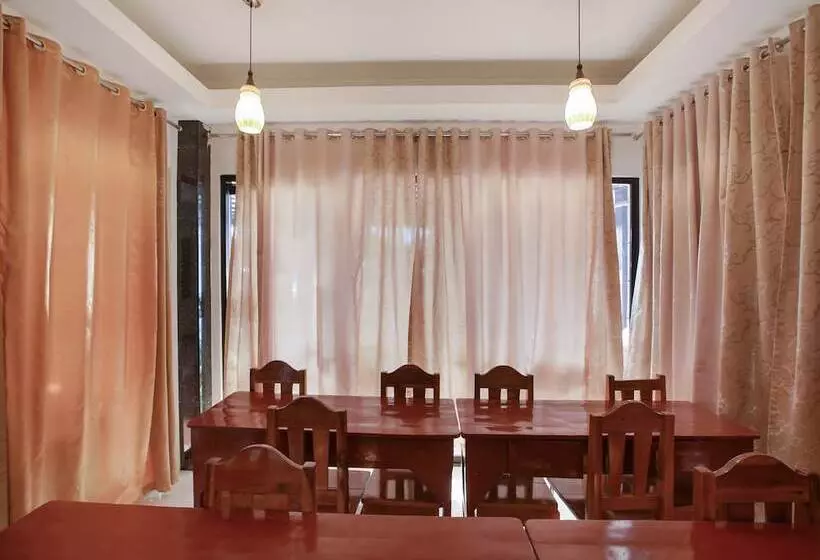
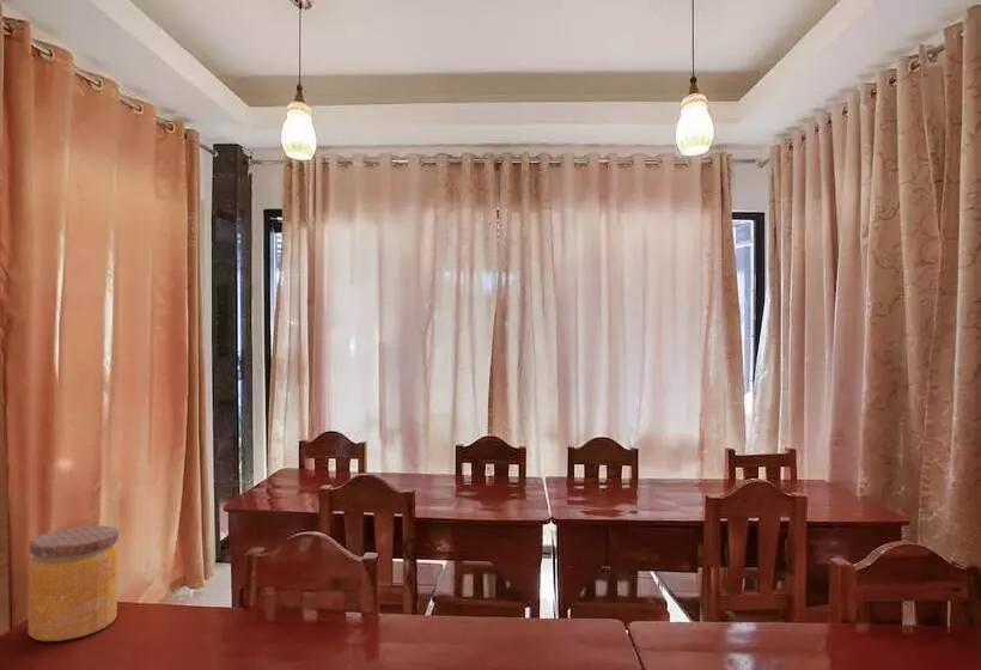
+ jar [28,525,120,642]
